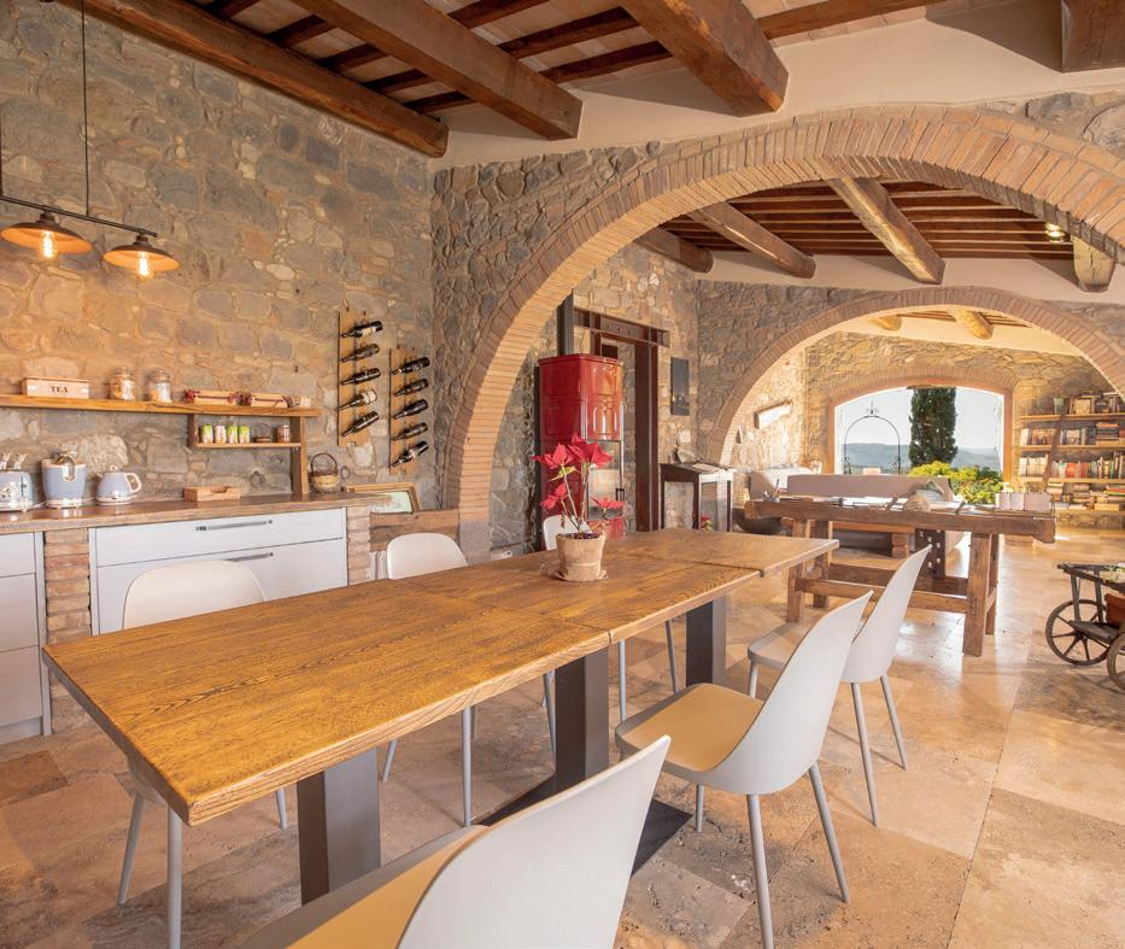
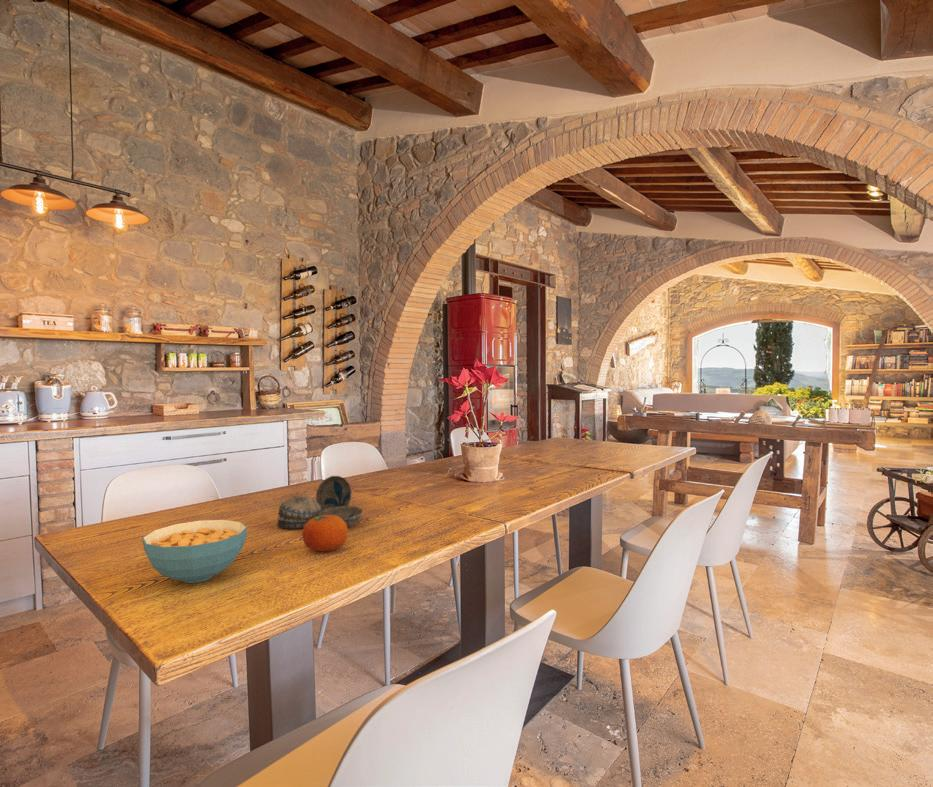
+ cereal bowl [141,519,248,584]
+ fruit [301,515,349,552]
+ decorative bowl [276,475,364,530]
